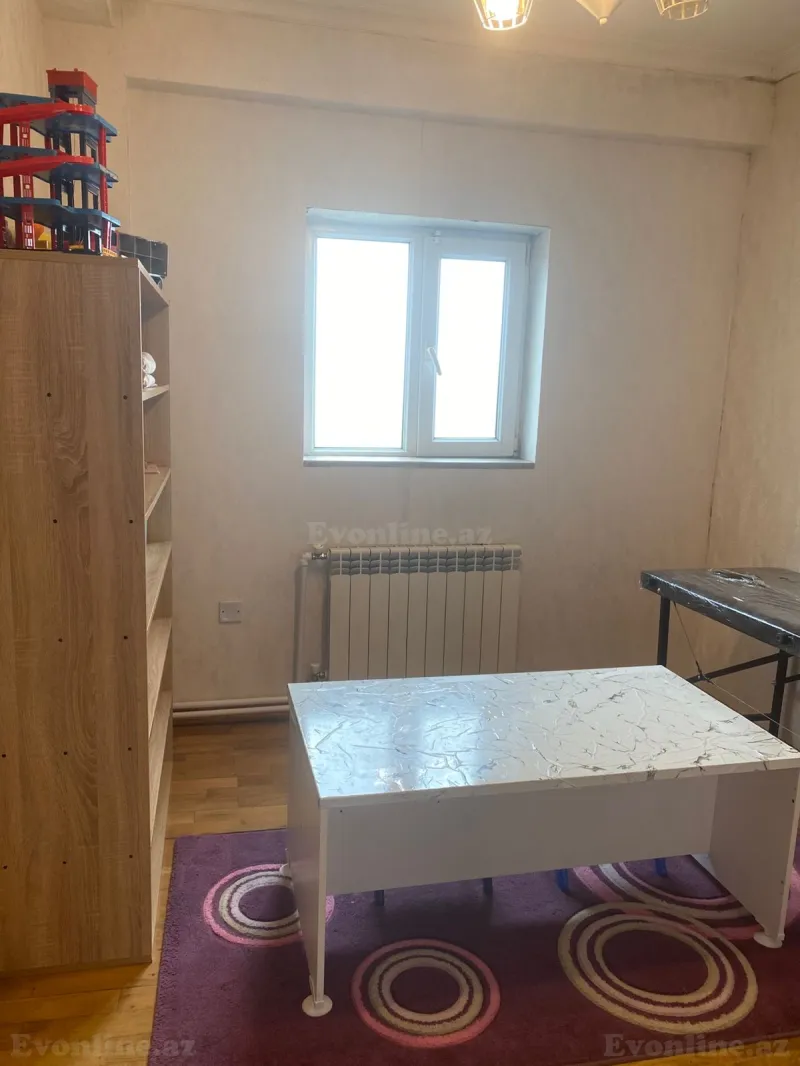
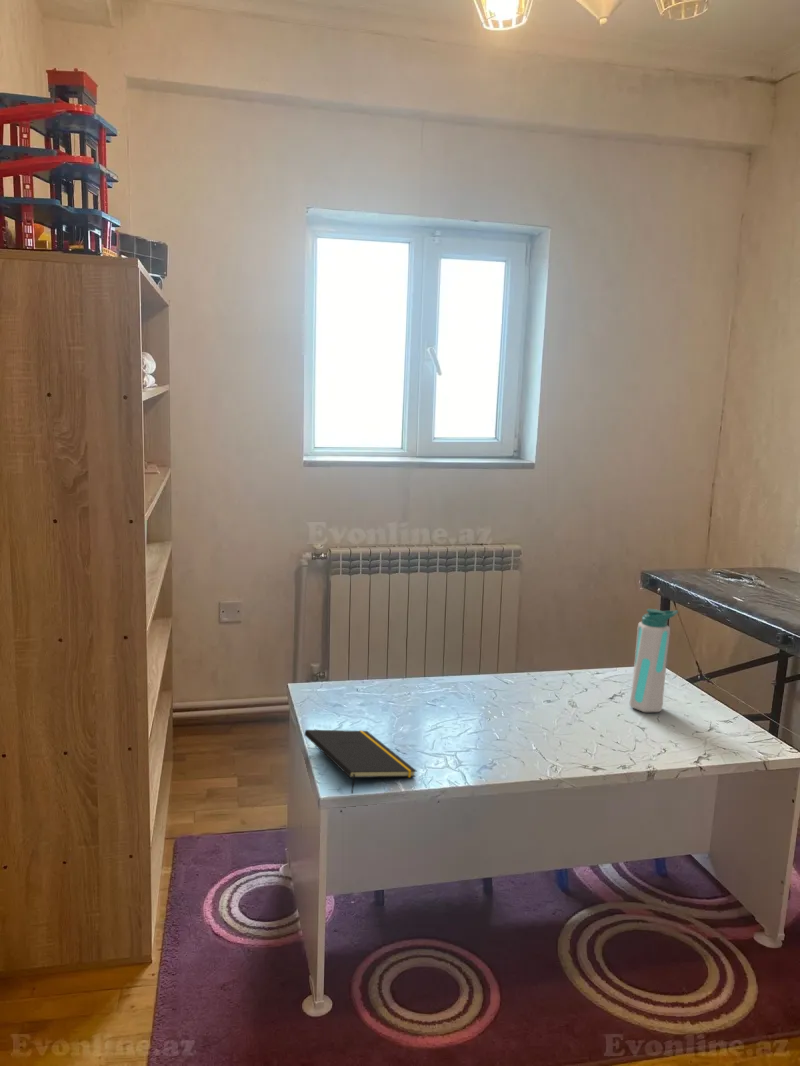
+ water bottle [629,608,679,713]
+ notepad [304,729,417,795]
